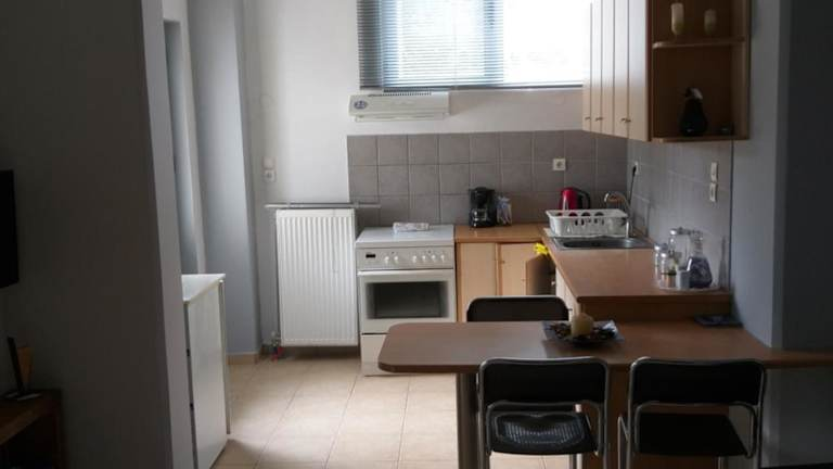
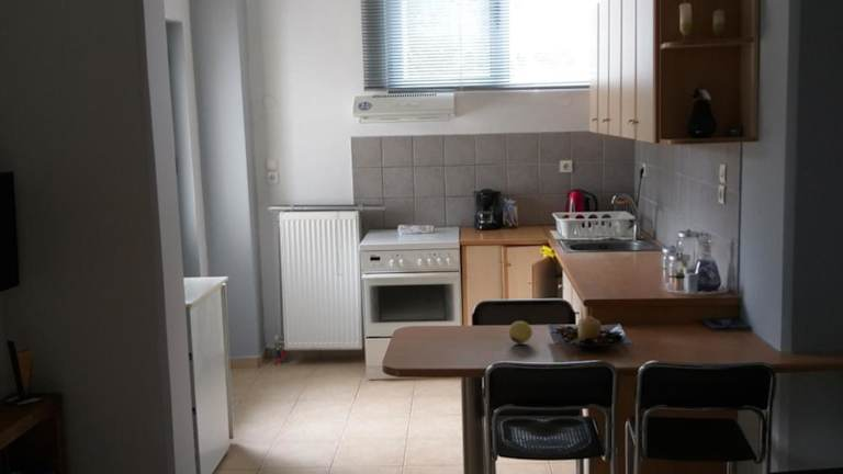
+ fruit [508,320,533,345]
